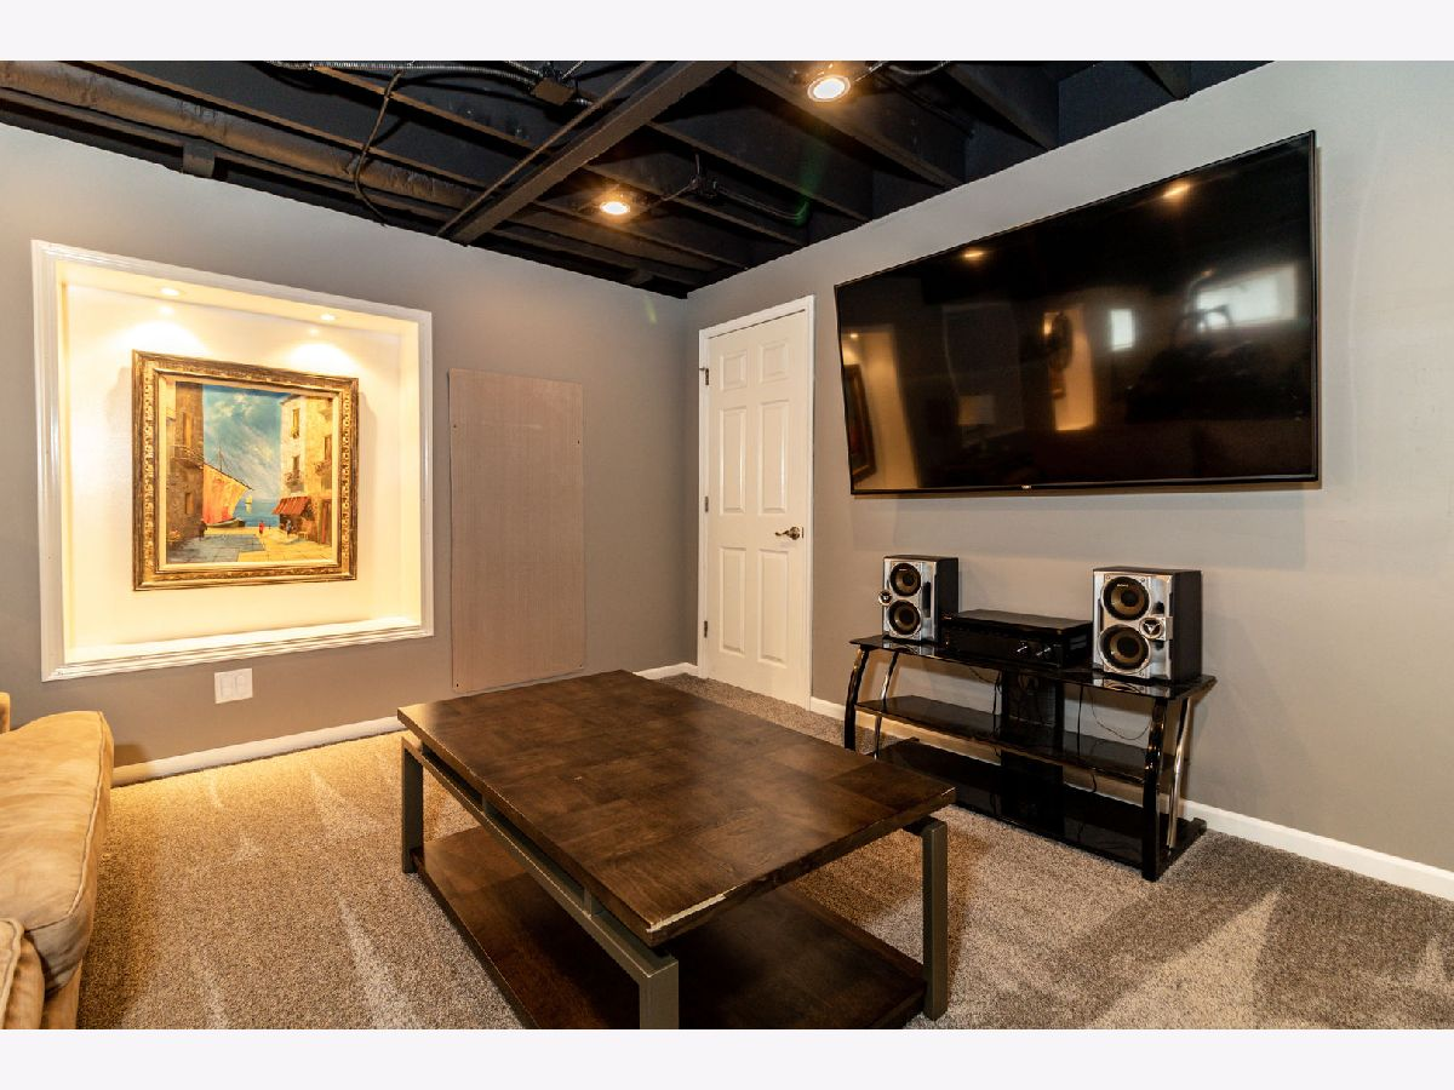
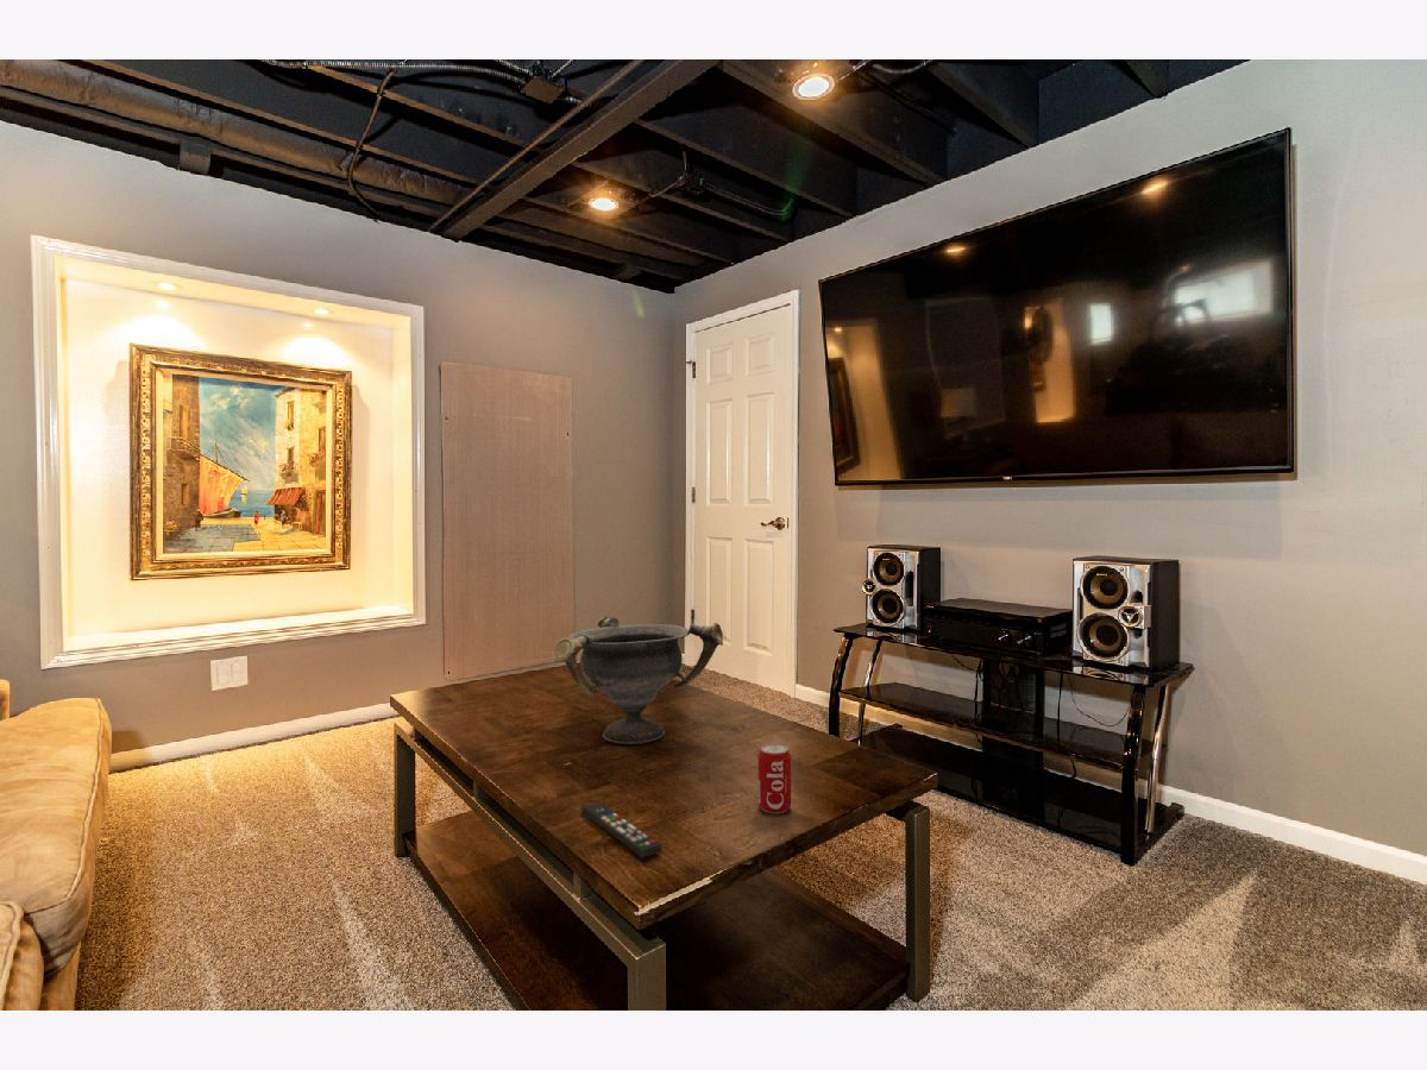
+ decorative bowl [552,615,724,745]
+ beverage can [756,743,792,814]
+ remote control [580,801,662,860]
